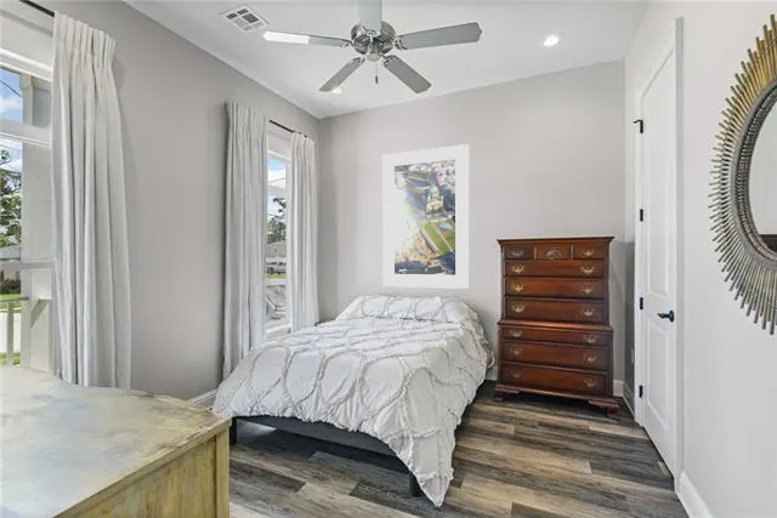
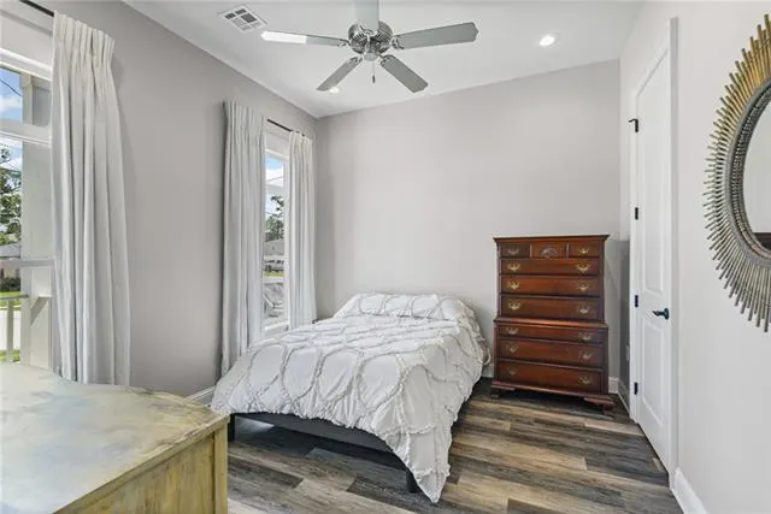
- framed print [381,143,470,290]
